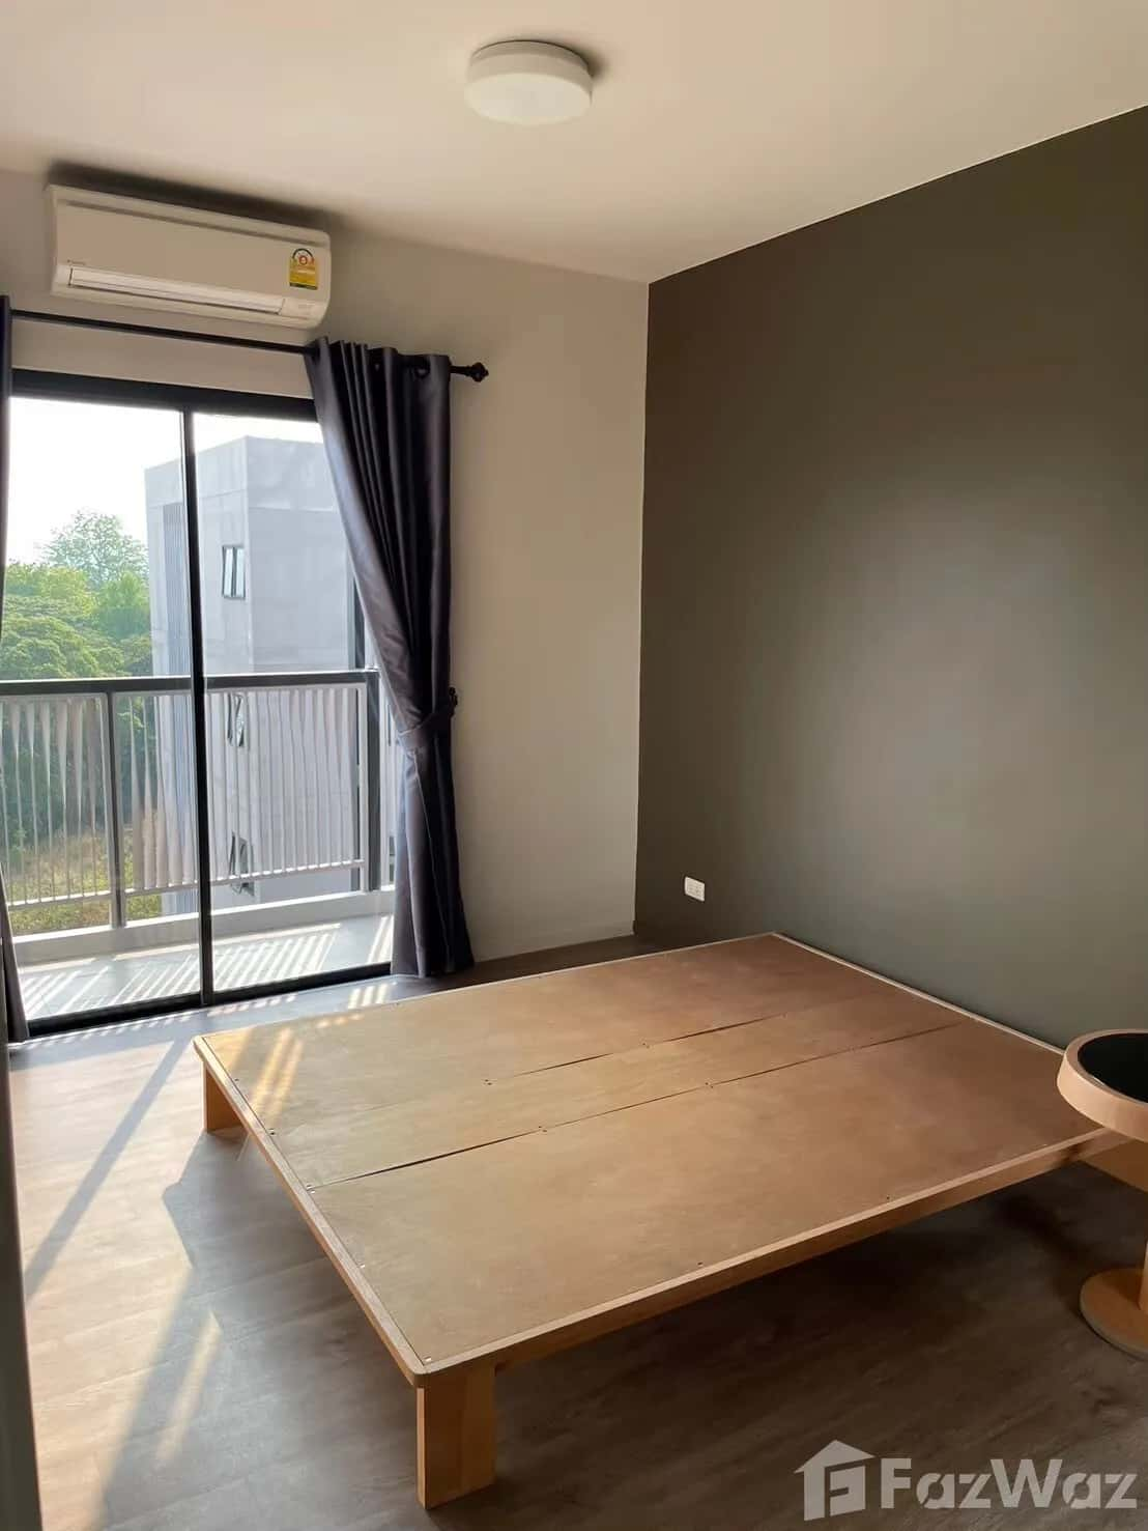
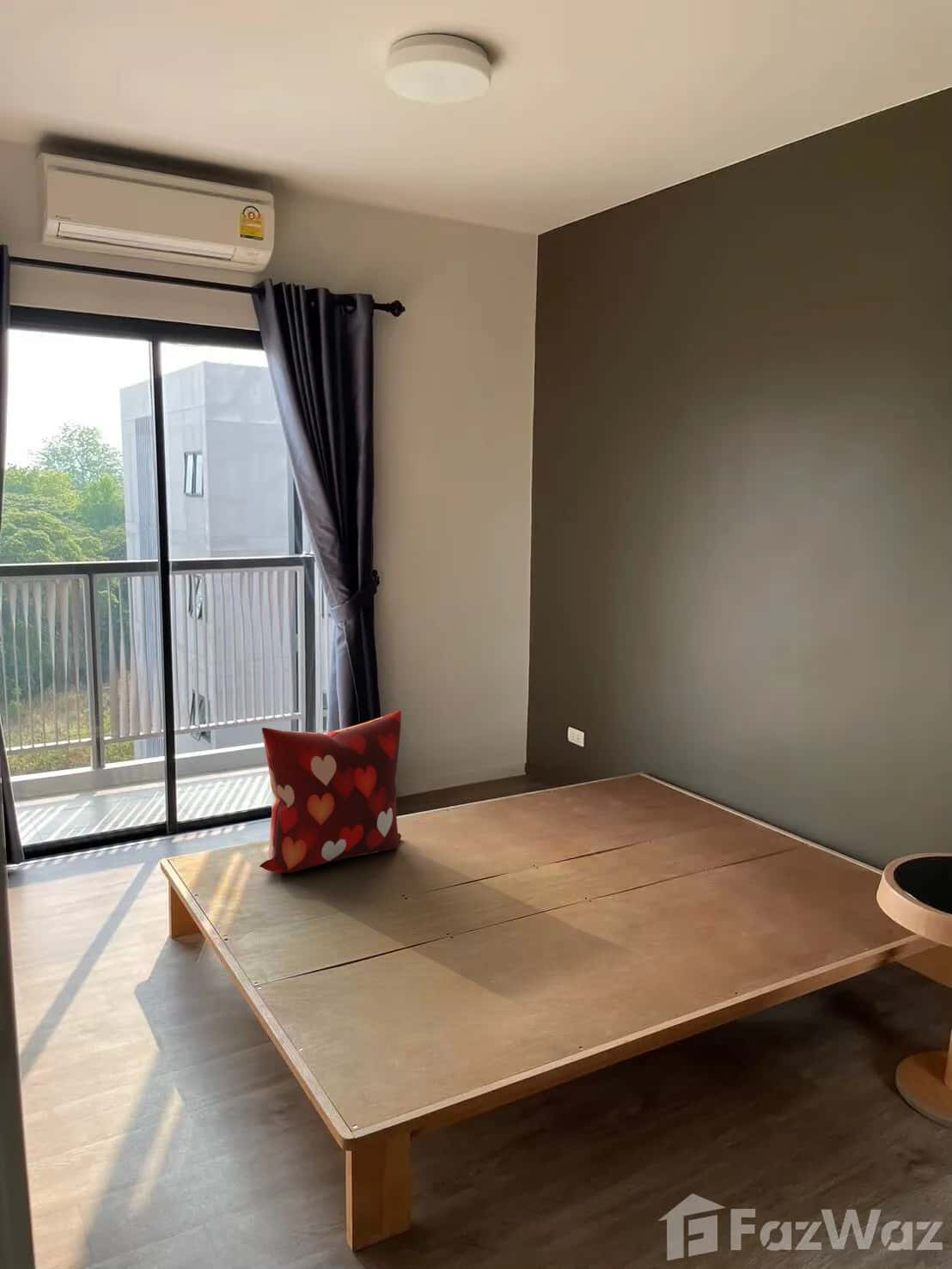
+ decorative pillow [259,711,402,874]
